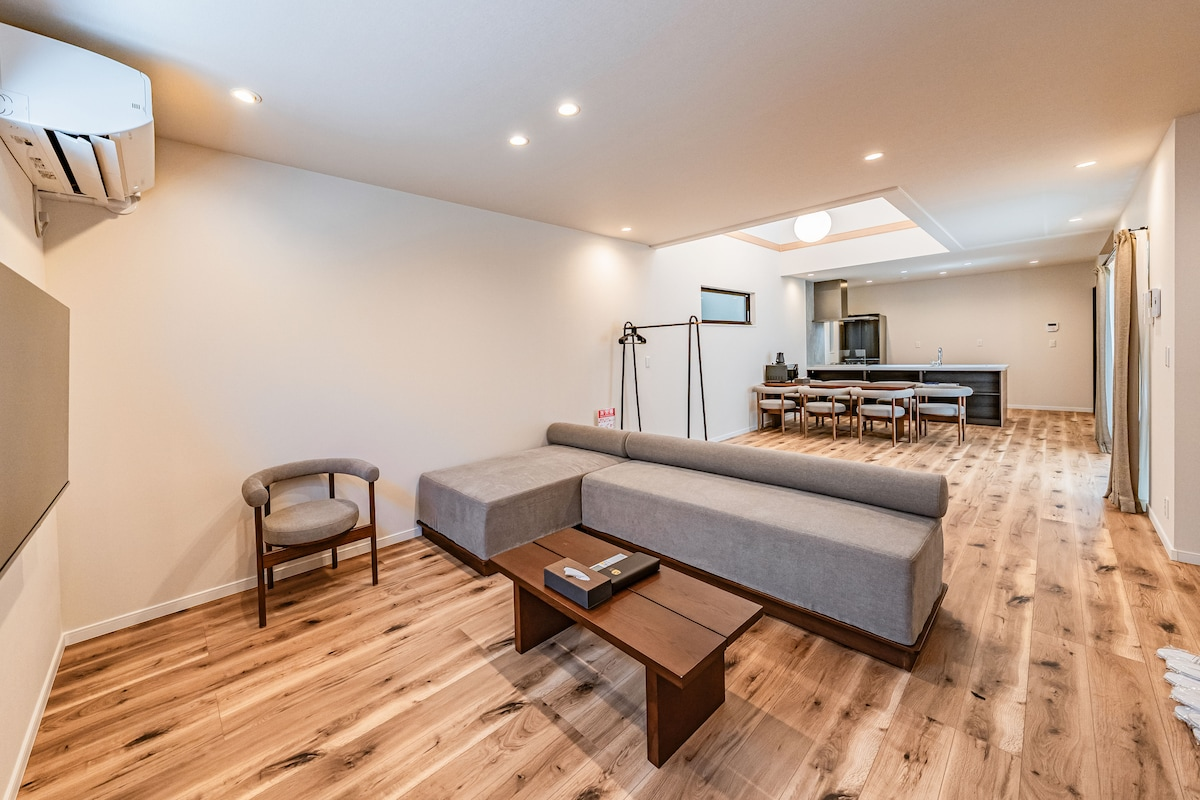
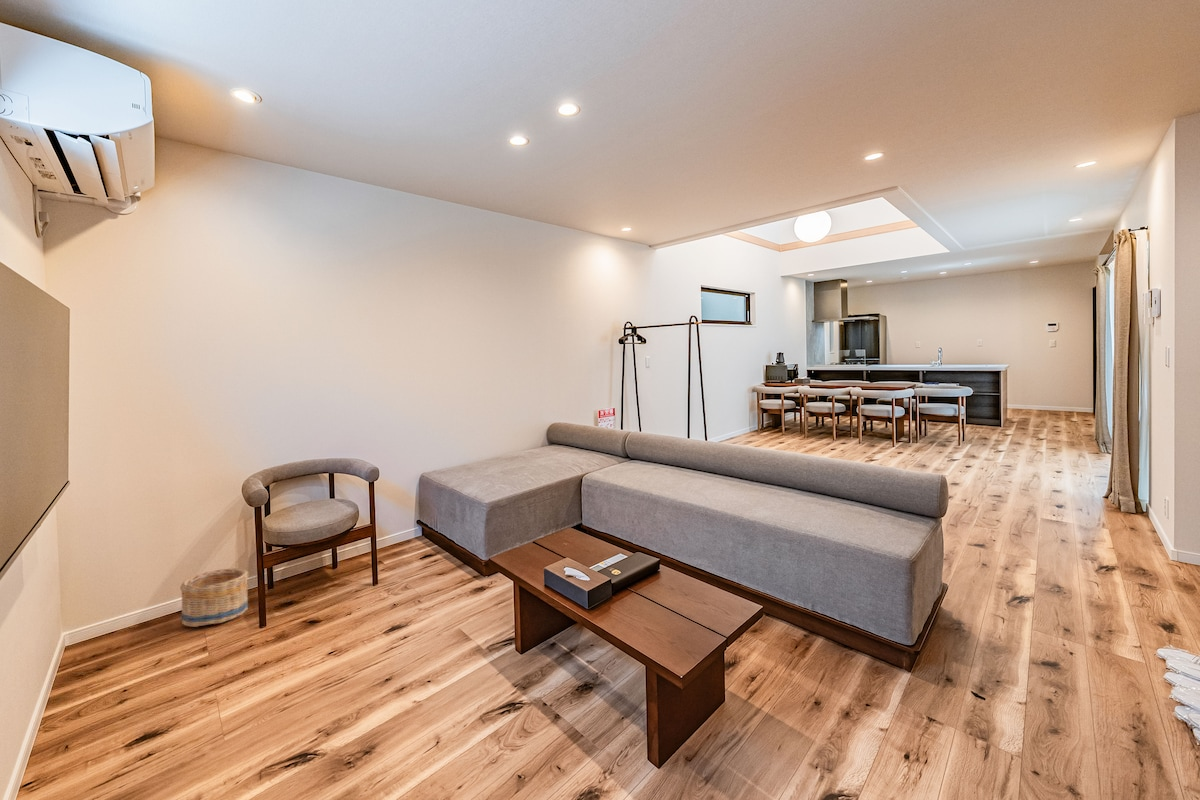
+ basket [179,567,249,628]
